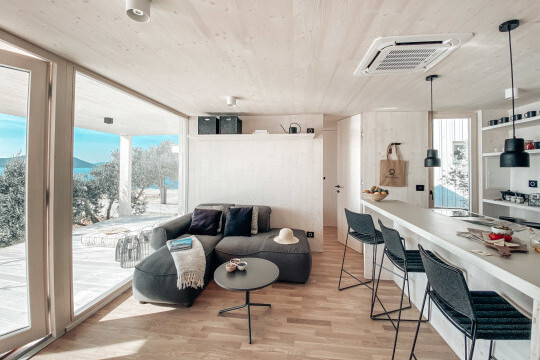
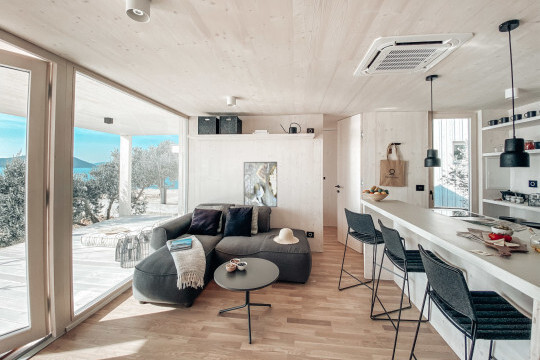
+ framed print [243,161,278,208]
